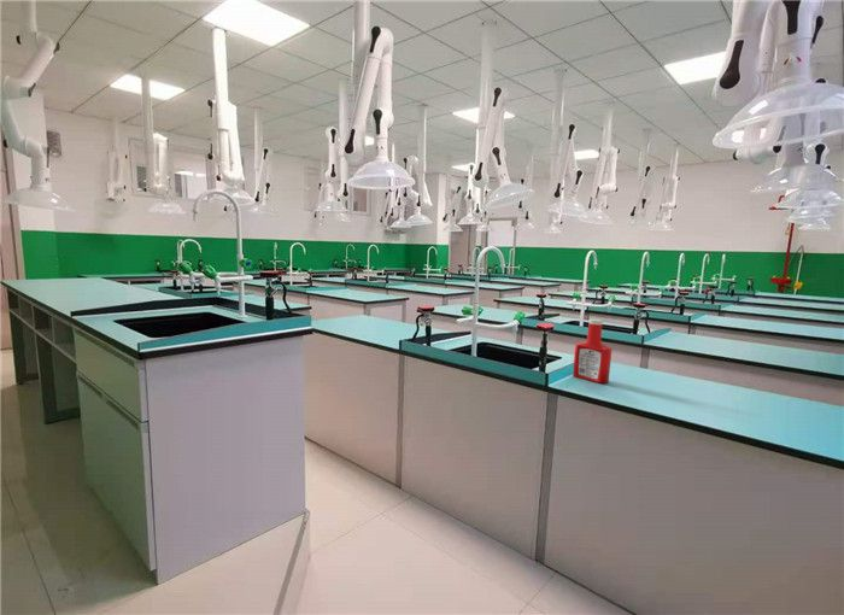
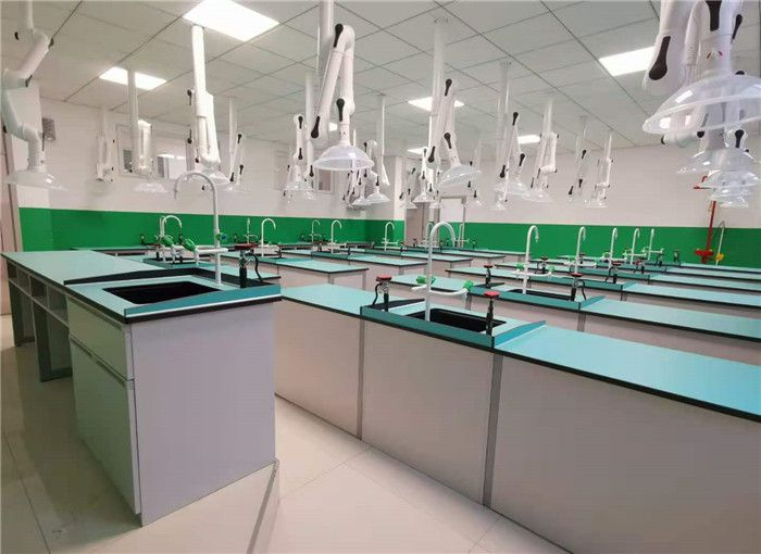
- soap bottle [572,318,613,385]
